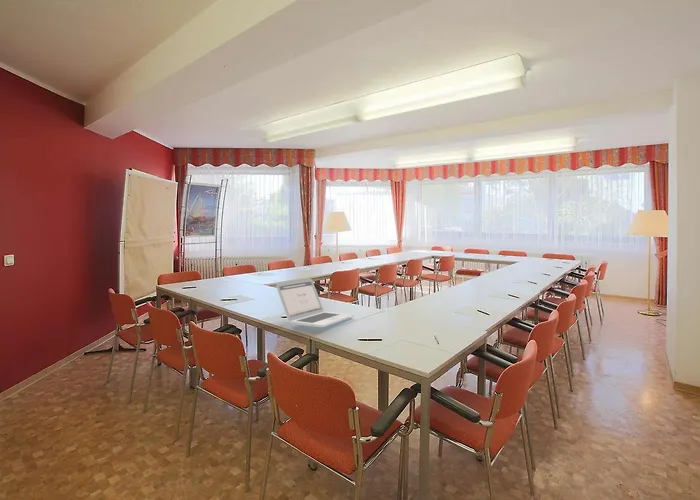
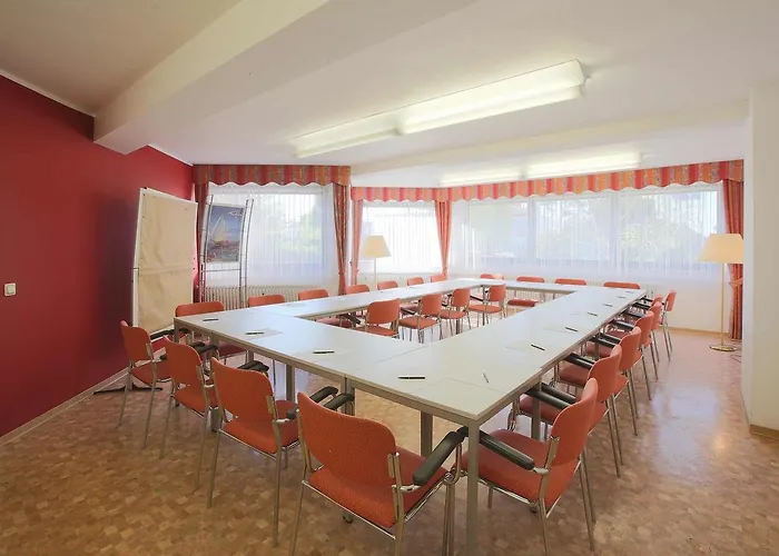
- laptop [275,278,355,328]
